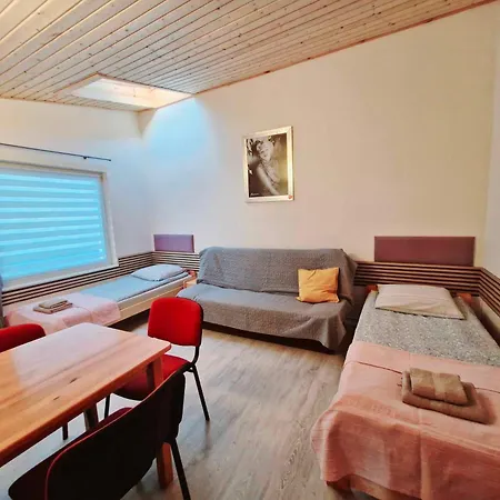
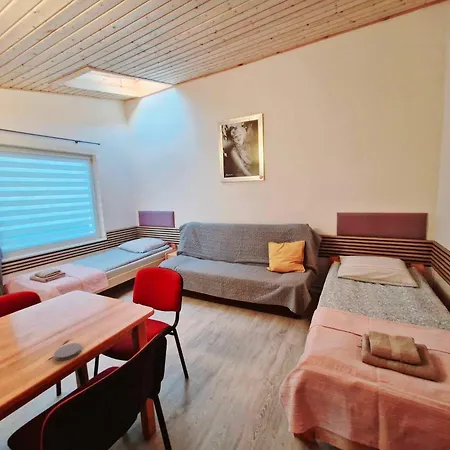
+ coaster [53,342,82,362]
